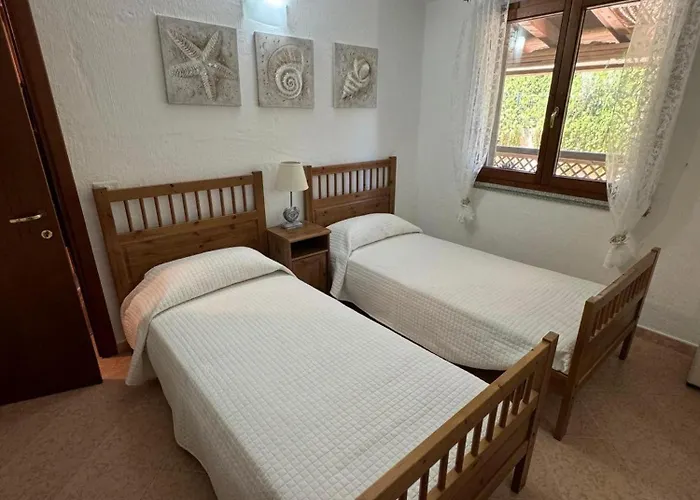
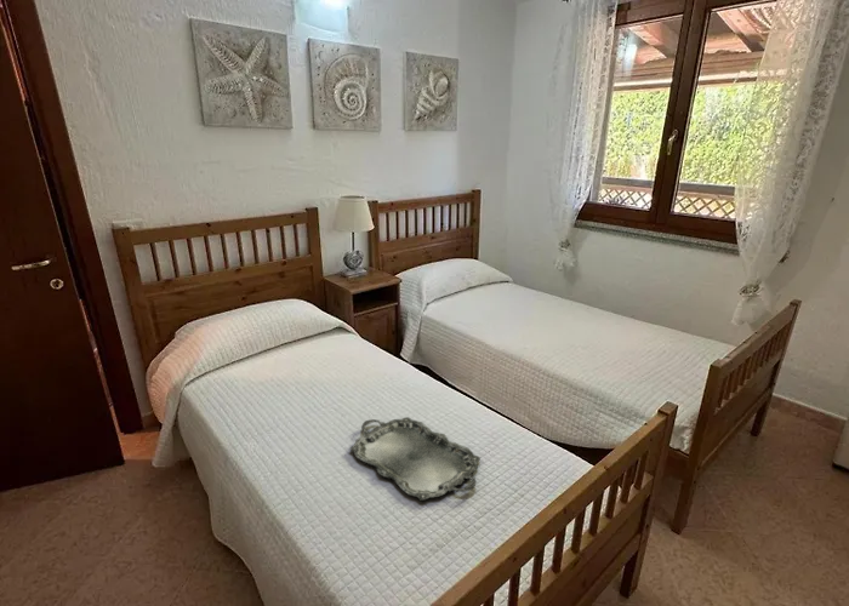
+ serving tray [349,416,482,502]
